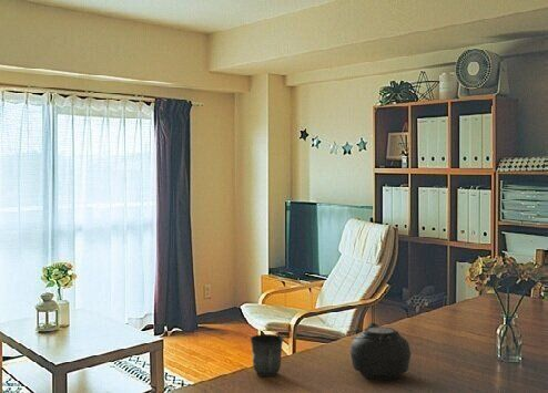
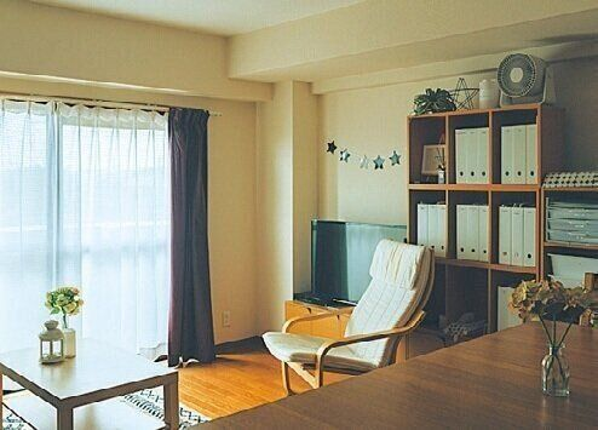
- mug [250,333,285,378]
- teapot [345,322,413,381]
